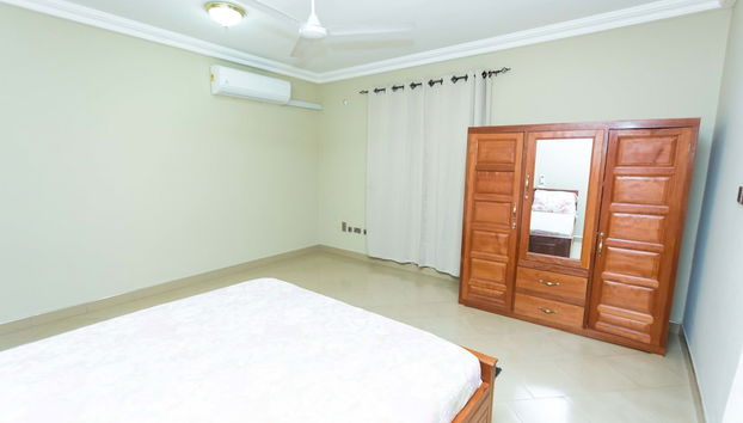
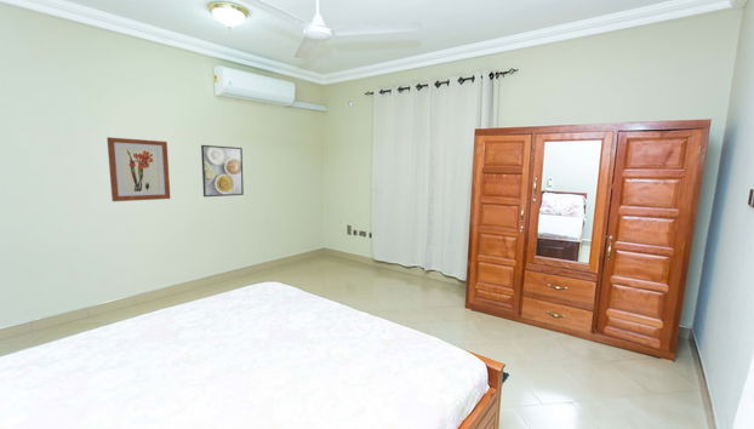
+ wall art [105,136,171,202]
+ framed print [200,144,245,198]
